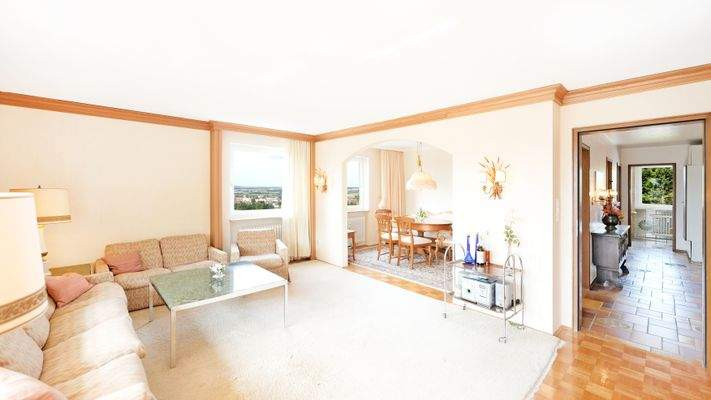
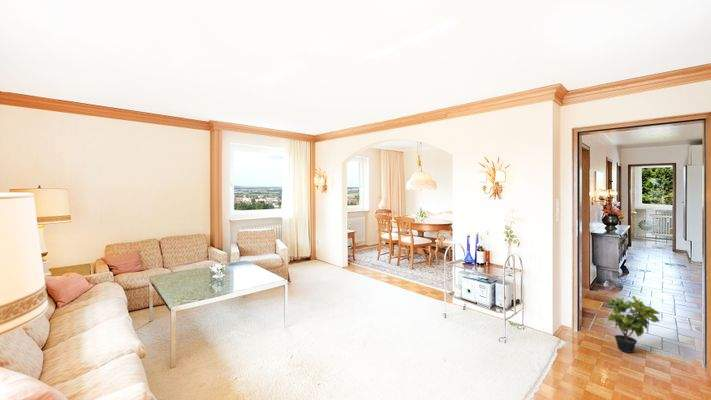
+ potted plant [603,295,661,354]
